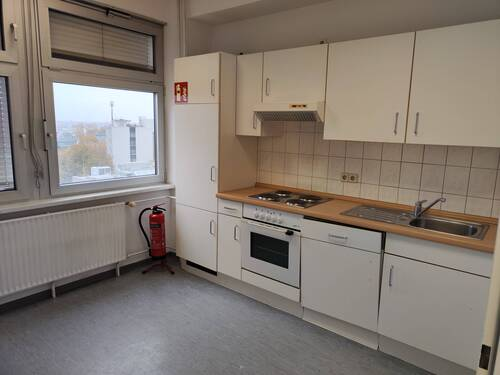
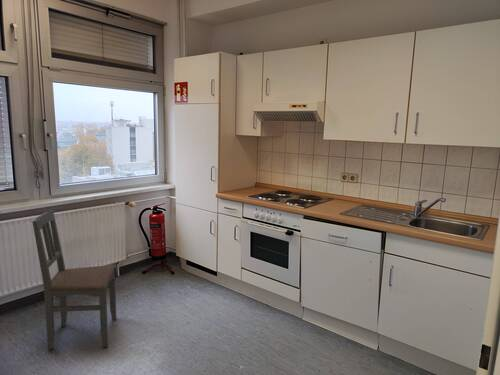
+ dining chair [31,209,117,351]
